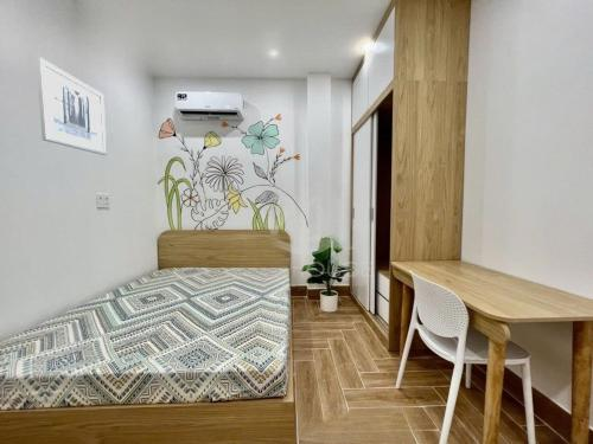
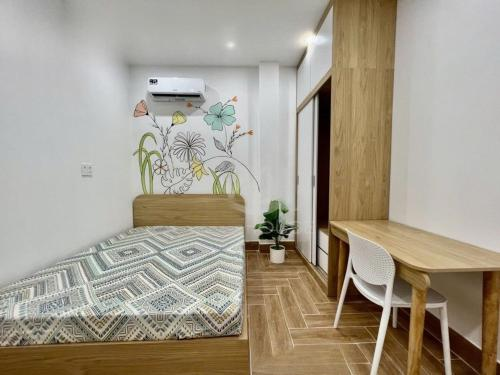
- wall art [34,56,108,156]
